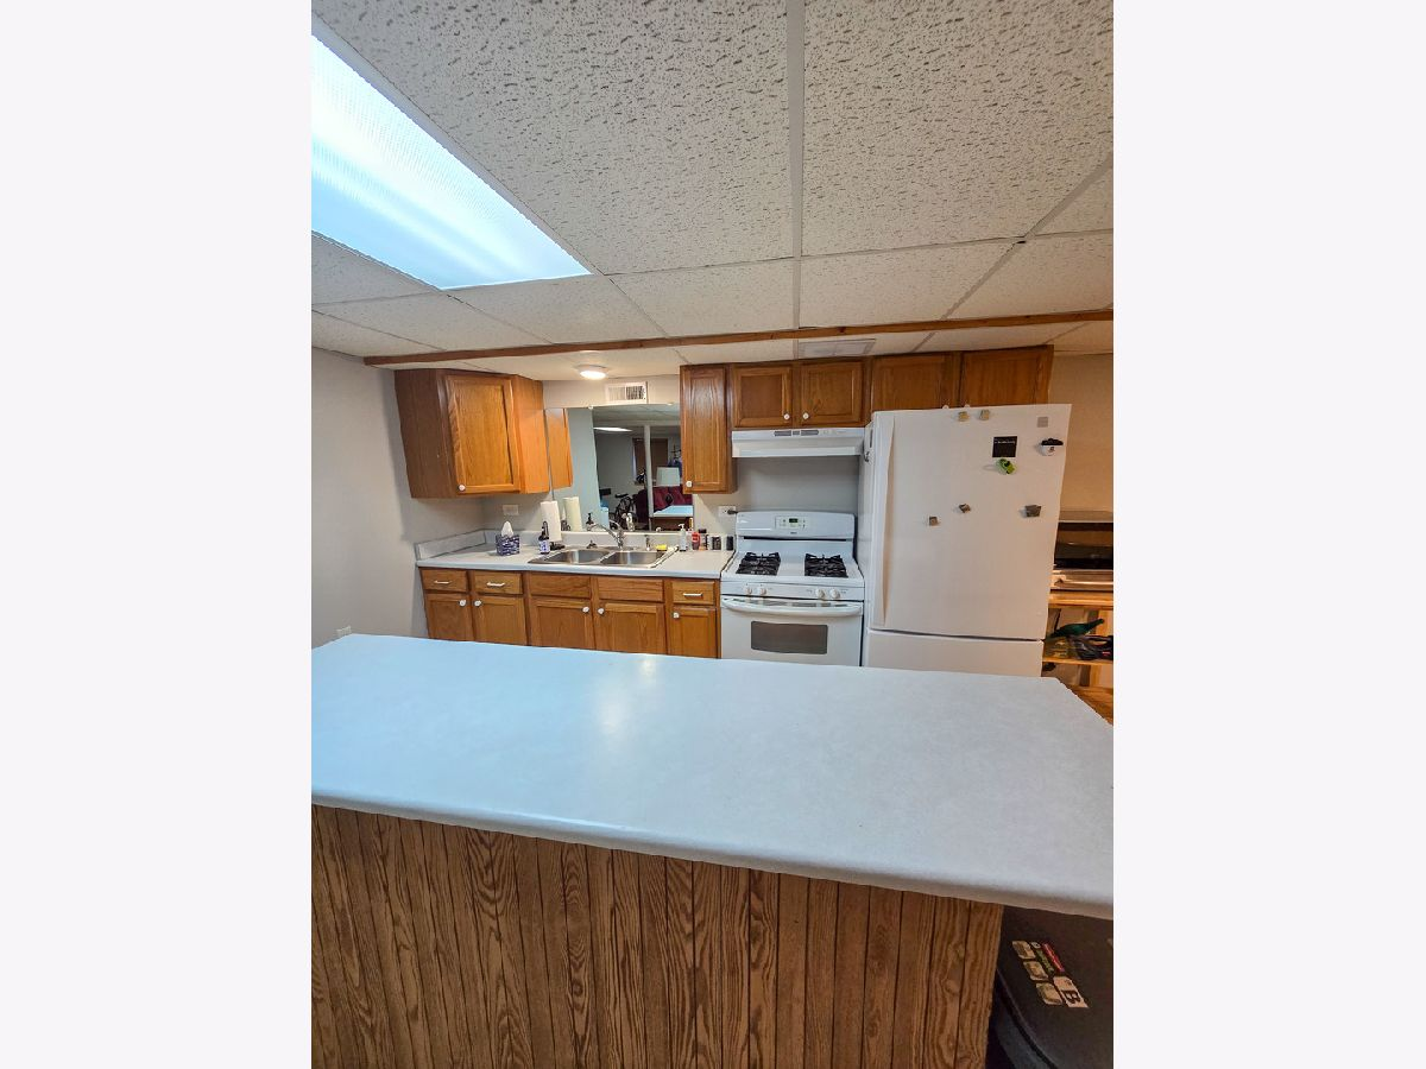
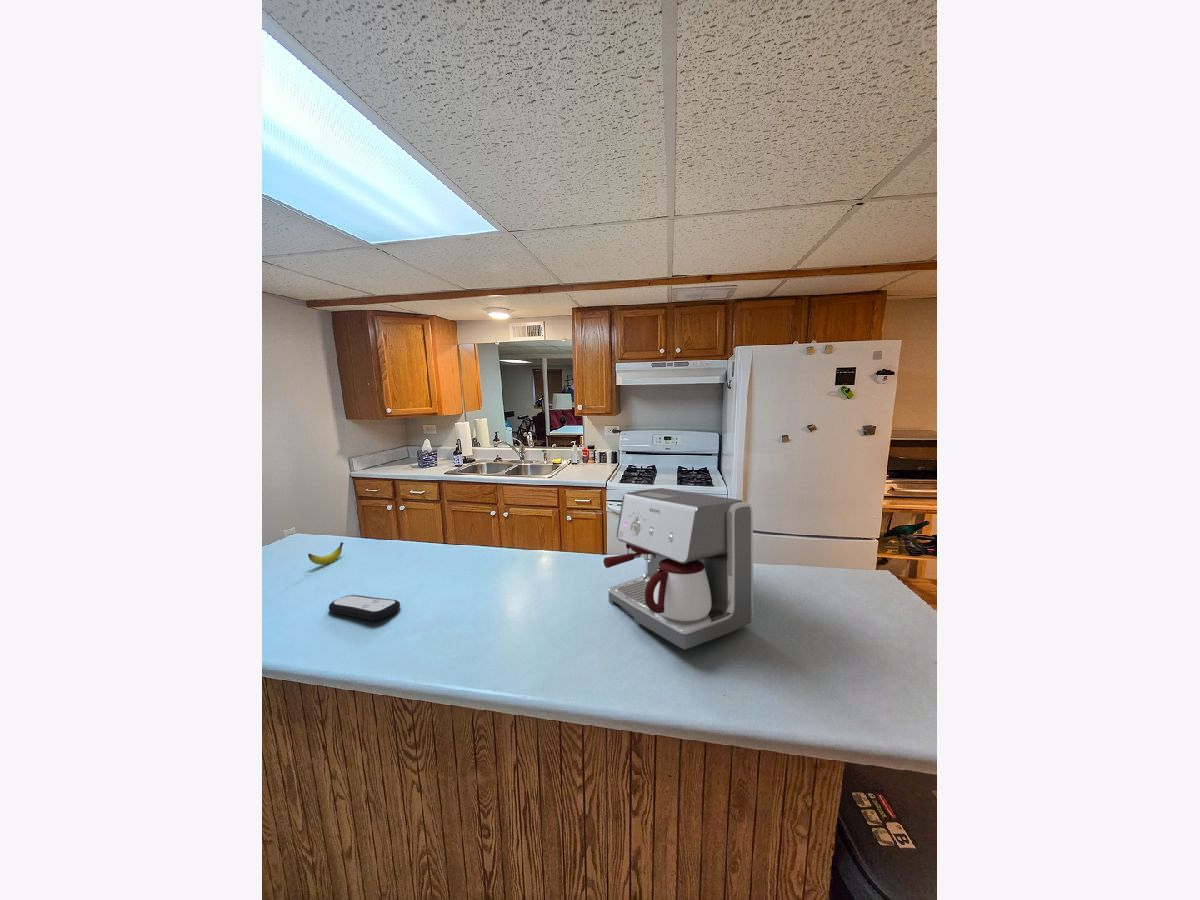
+ remote control [328,594,401,621]
+ banana [307,541,344,566]
+ coffee maker [603,487,754,650]
